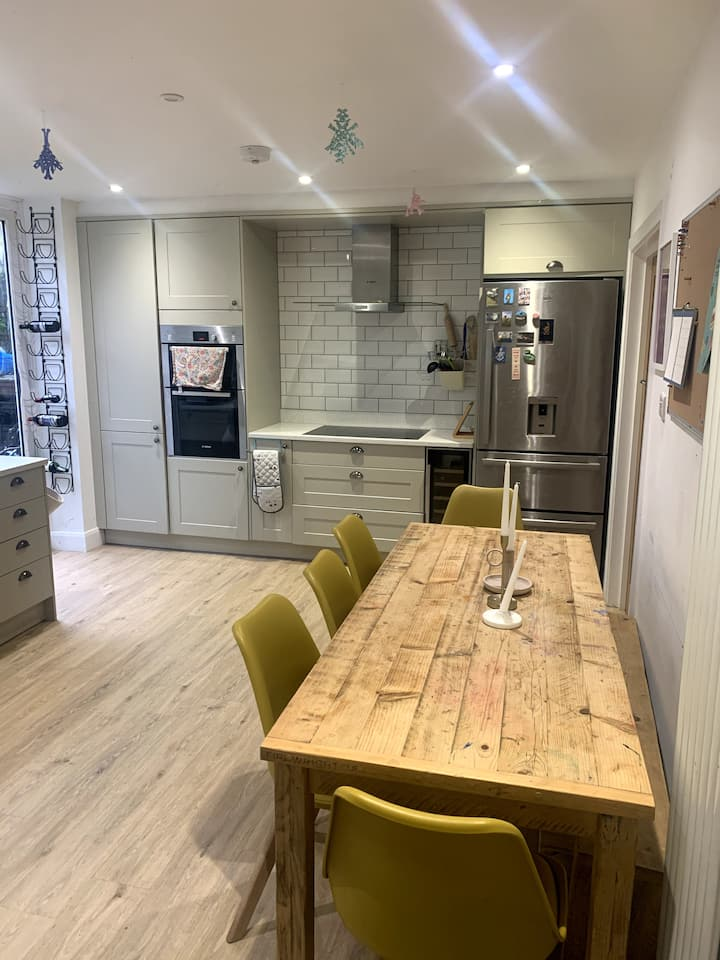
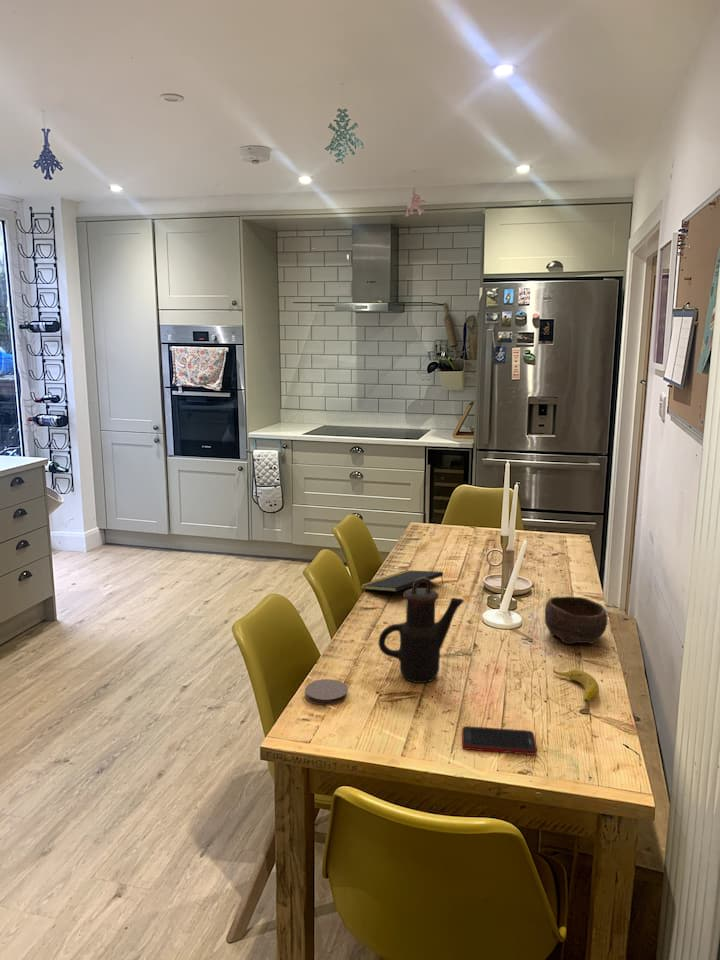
+ notepad [359,569,444,593]
+ cell phone [461,725,538,756]
+ banana [552,665,600,703]
+ coaster [304,678,349,706]
+ bowl [544,596,608,645]
+ teapot [377,577,465,684]
